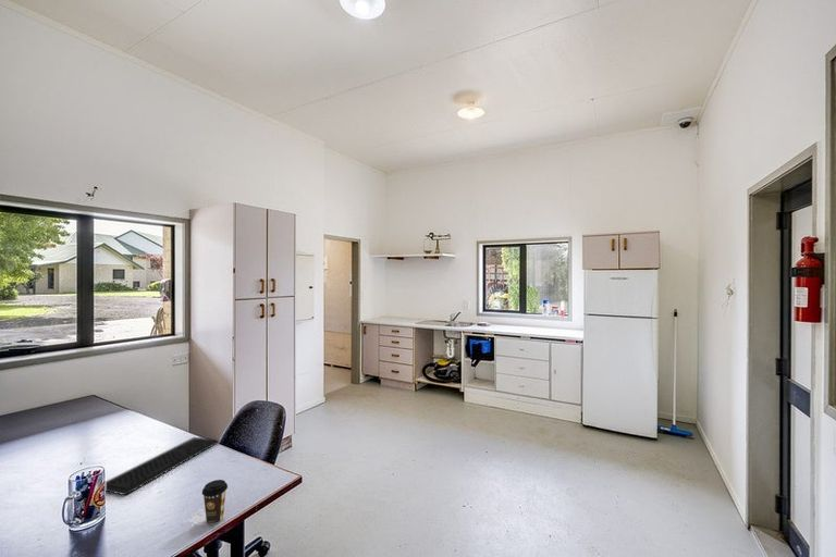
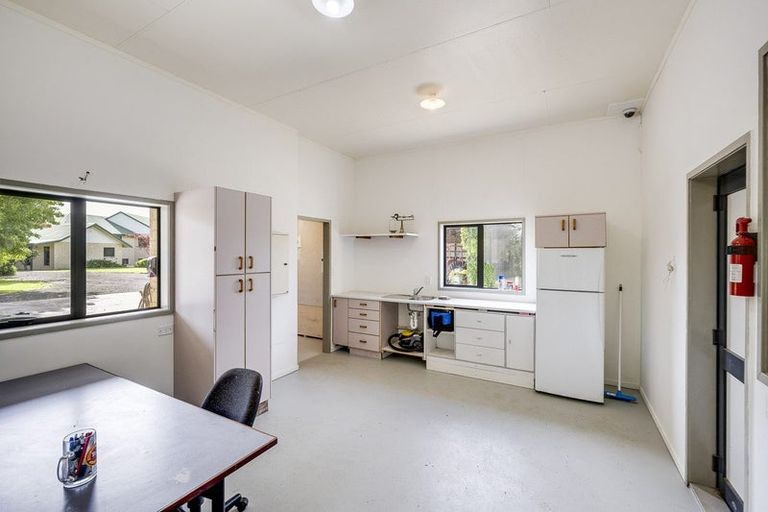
- keyboard [104,436,220,496]
- coffee cup [201,479,229,525]
